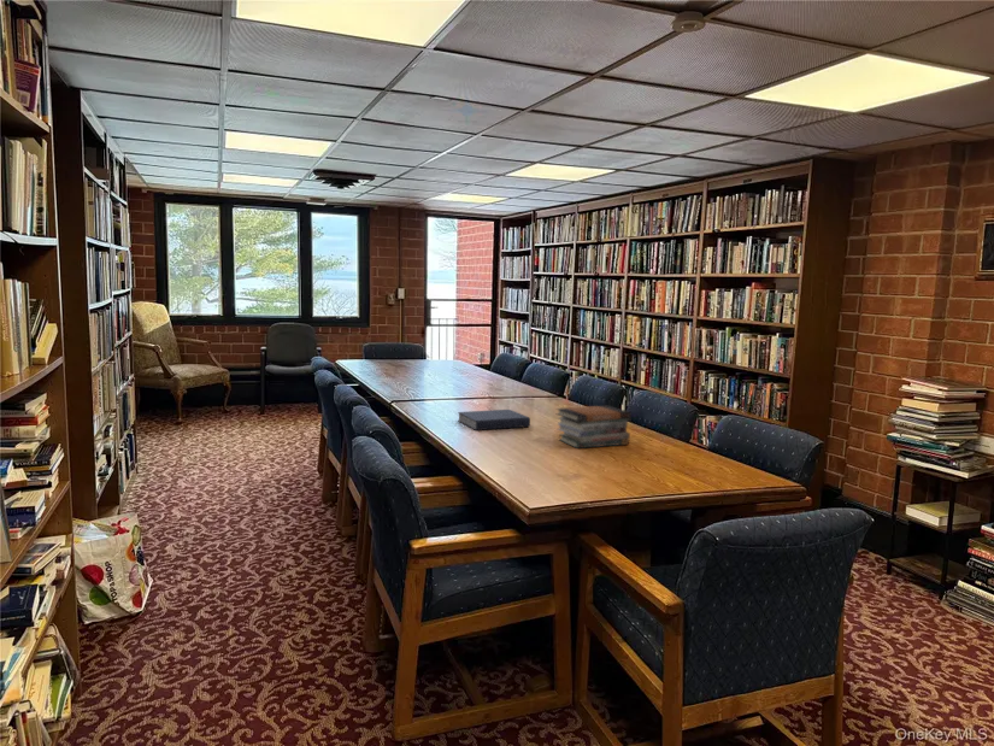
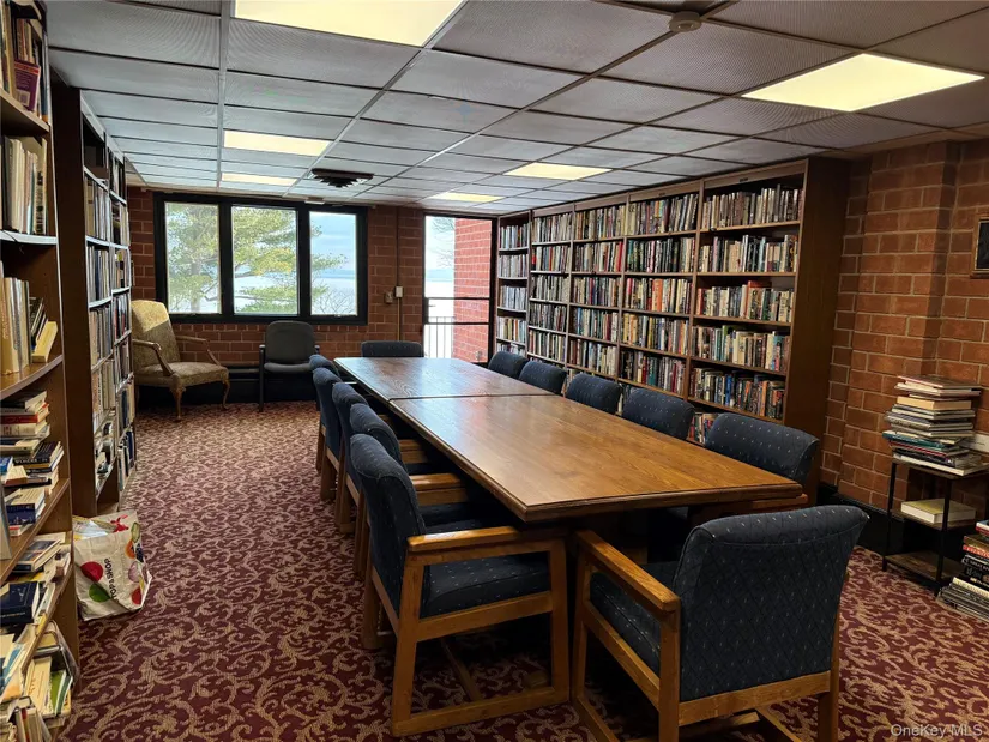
- book stack [555,404,633,450]
- book [457,409,531,431]
